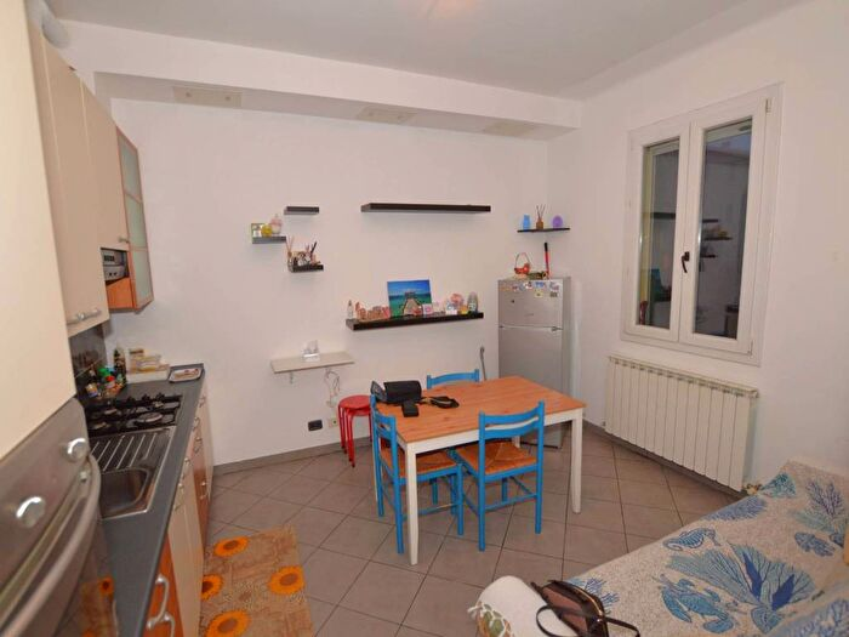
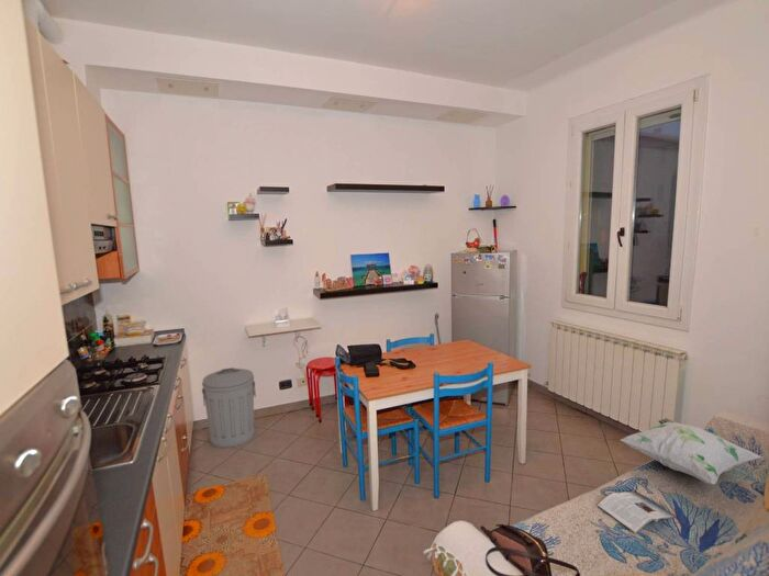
+ decorative pillow [620,417,764,486]
+ trash can [201,366,257,449]
+ magazine [597,490,677,534]
